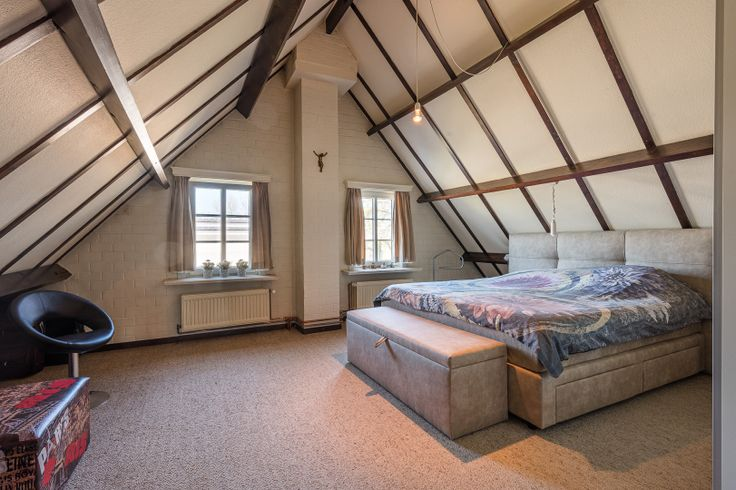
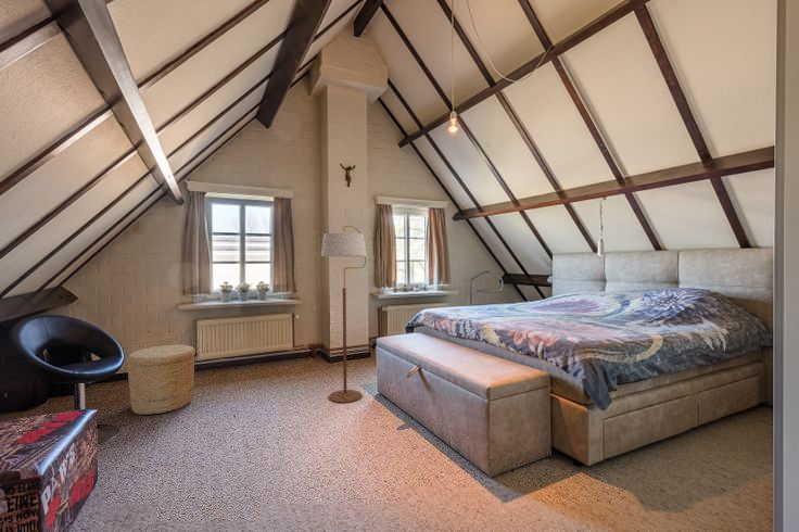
+ basket [126,344,196,416]
+ floor lamp [320,225,367,404]
